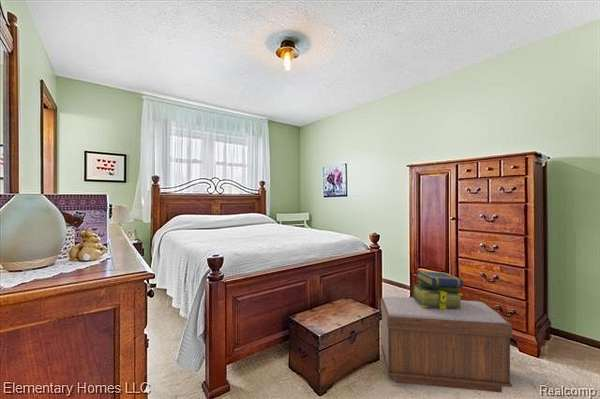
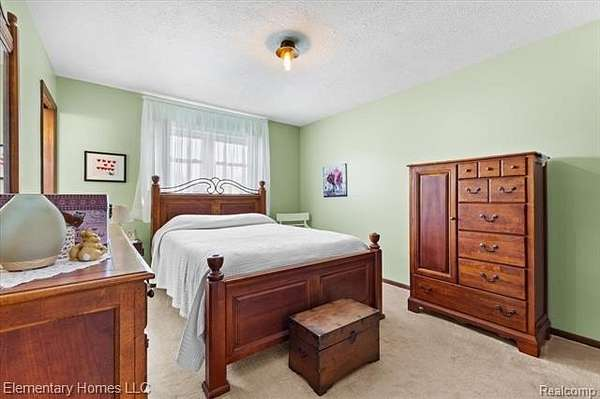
- stack of books [411,270,464,310]
- bench [380,296,513,394]
